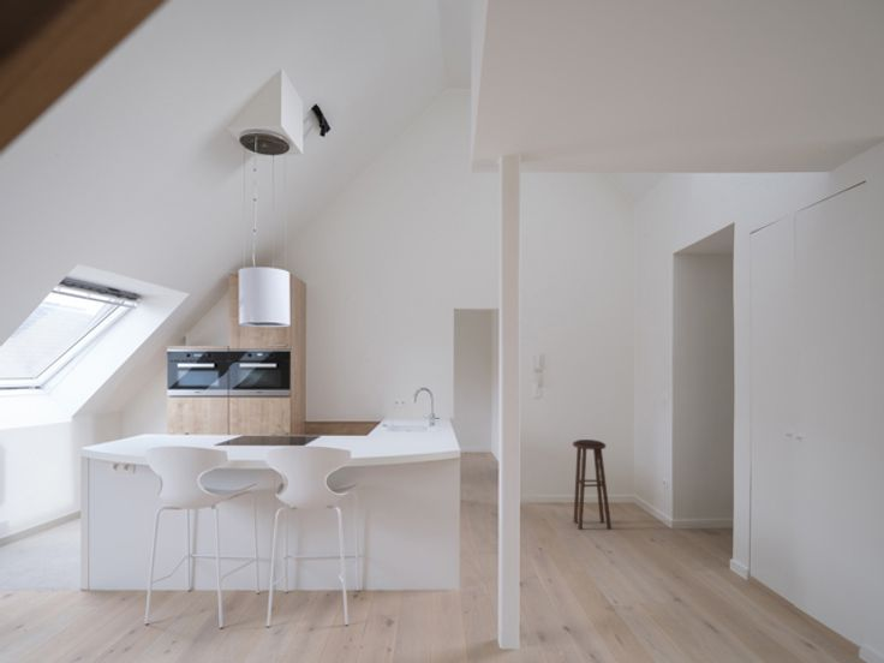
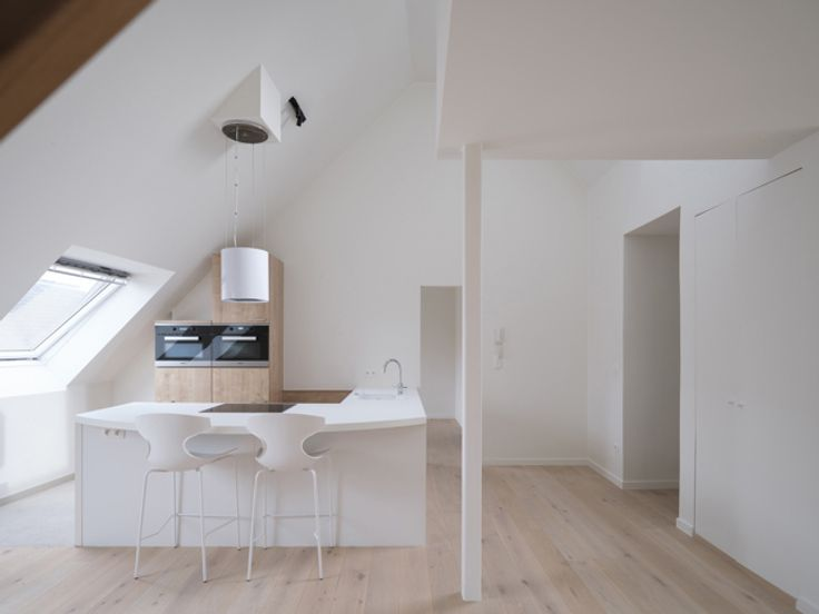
- stool [572,438,613,531]
